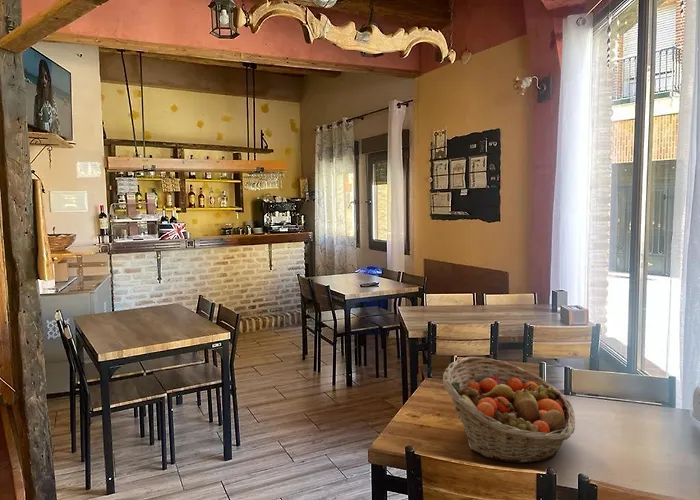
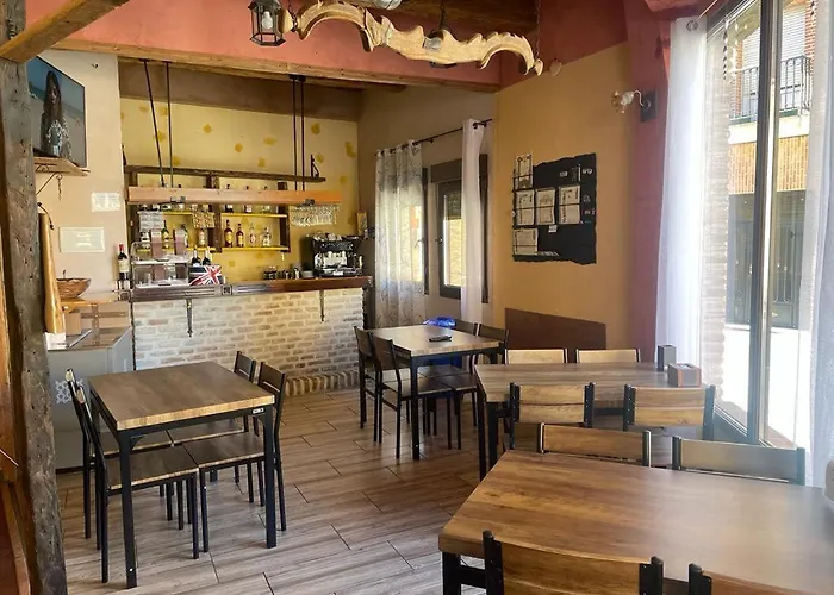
- fruit basket [442,356,576,464]
